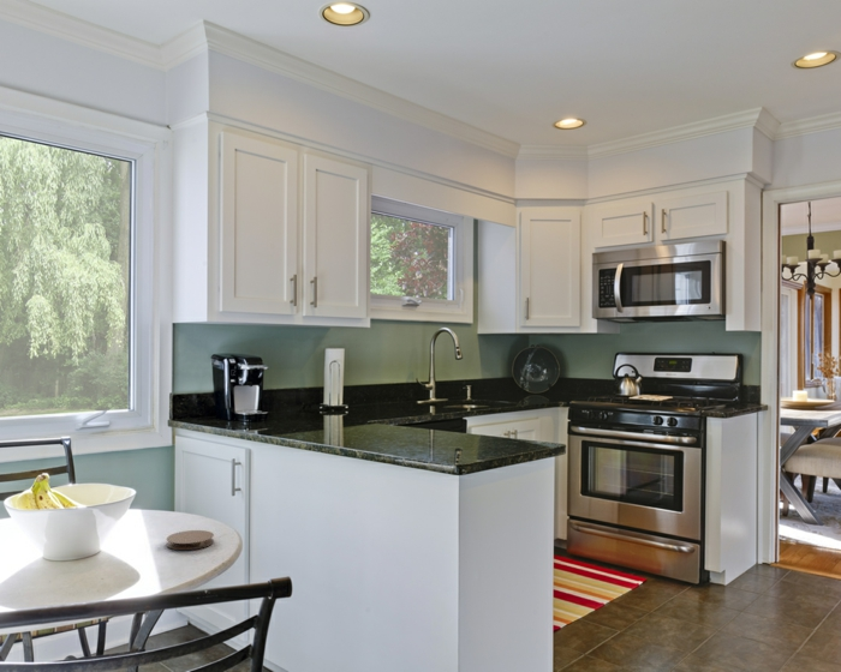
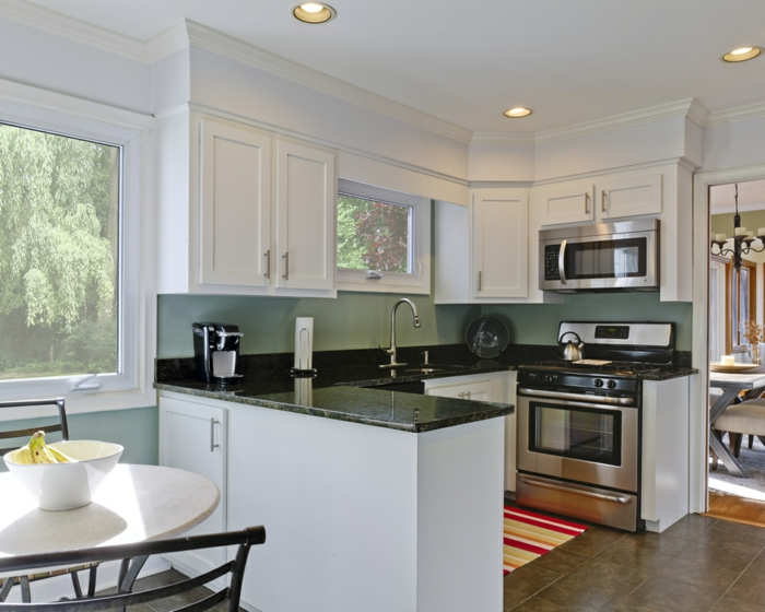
- coaster [166,529,215,551]
